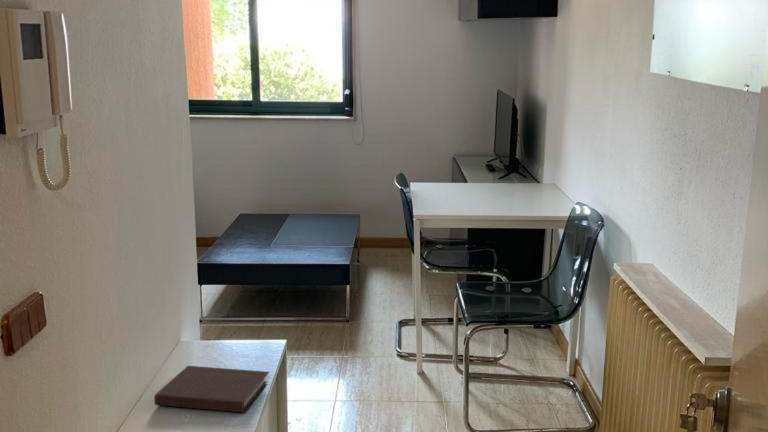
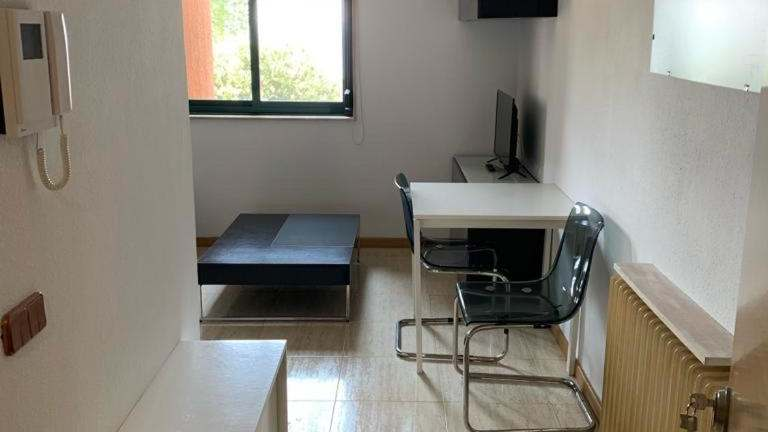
- notebook [153,365,270,413]
